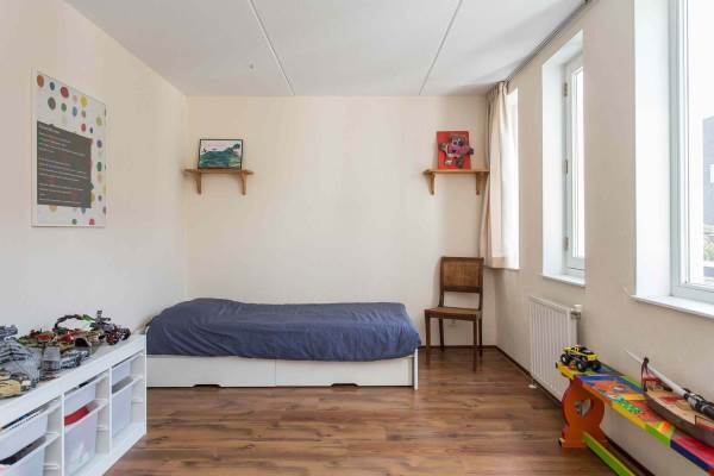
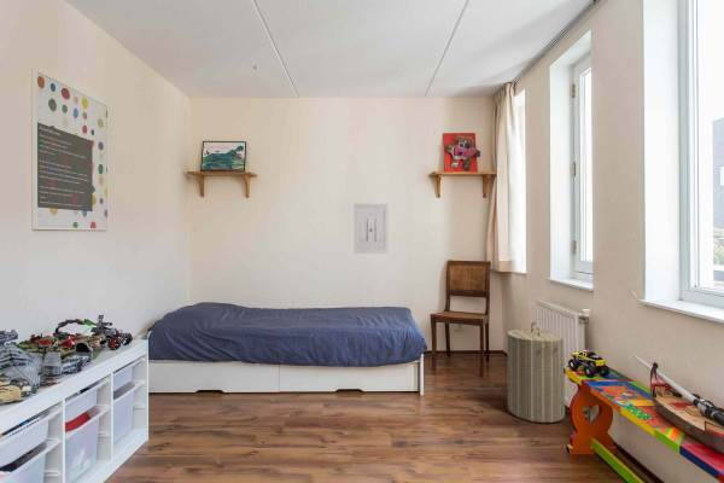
+ laundry hamper [506,321,566,424]
+ wall art [354,203,390,255]
